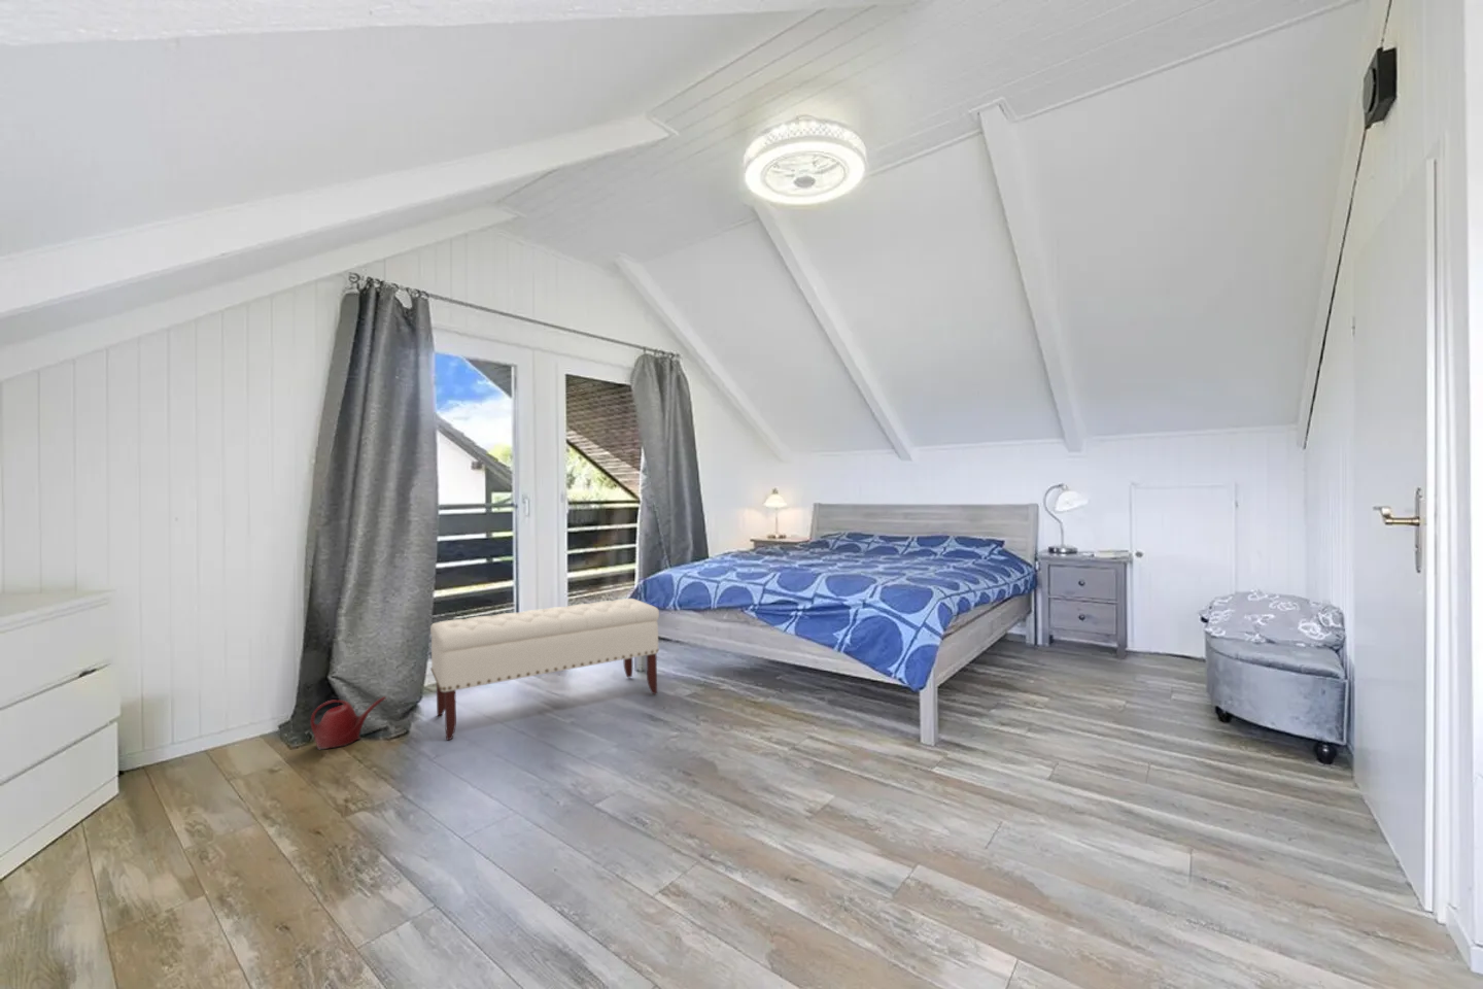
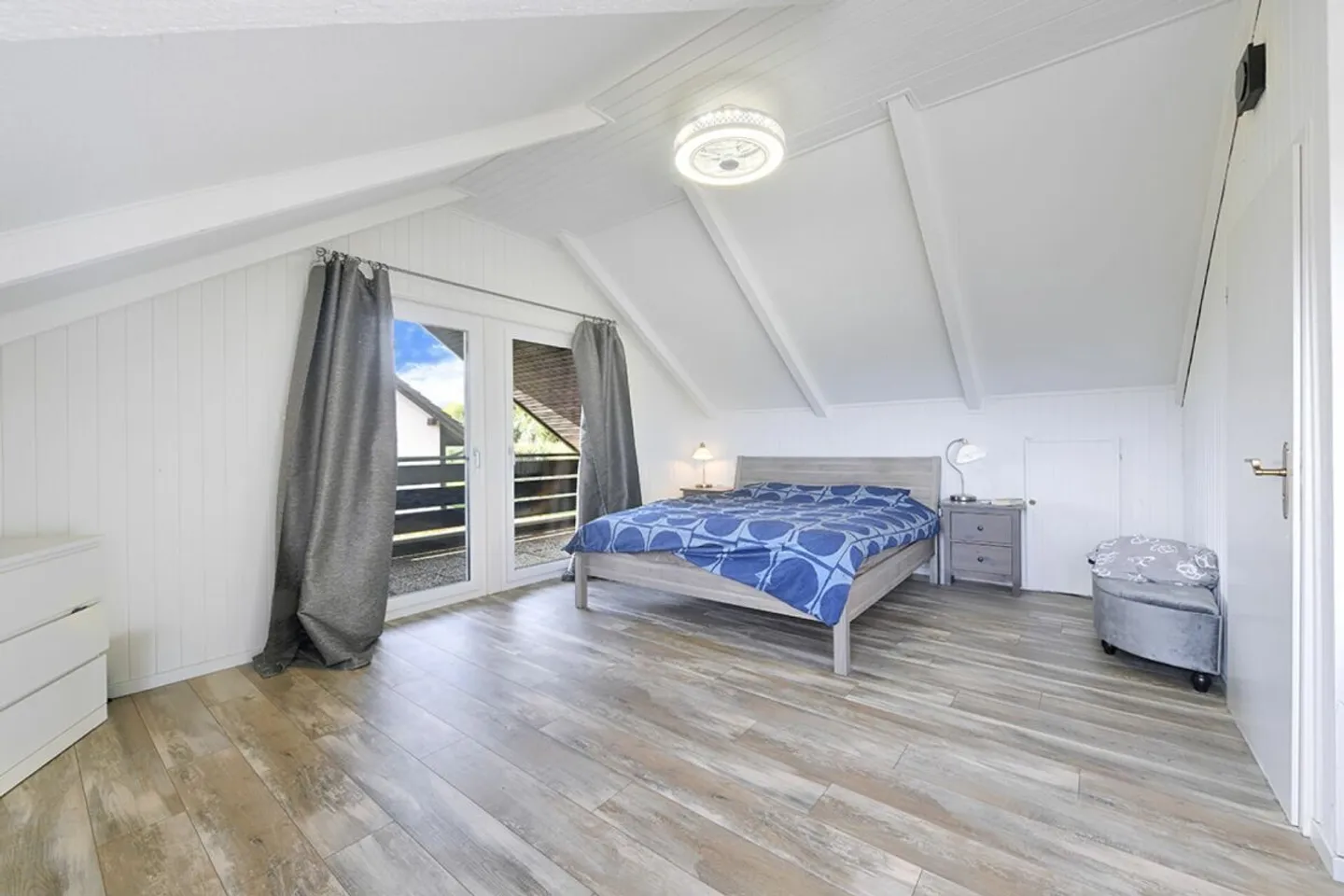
- watering can [310,695,388,751]
- bench [429,597,660,741]
